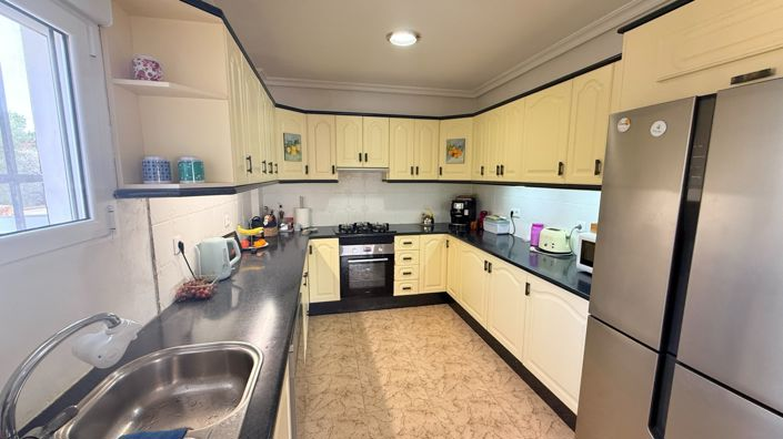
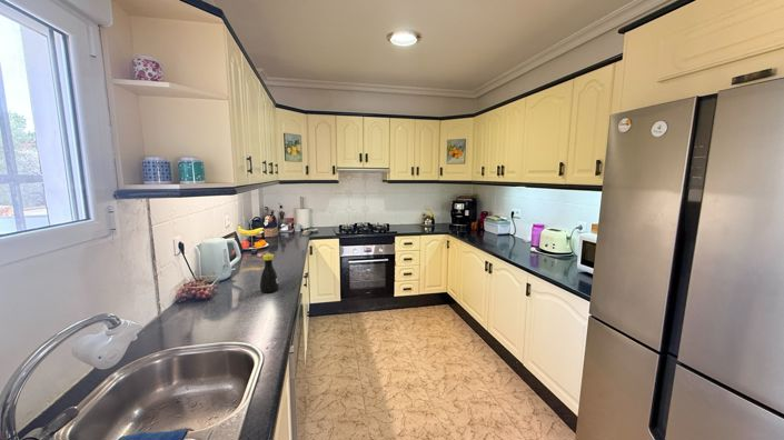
+ bottle [259,252,280,293]
